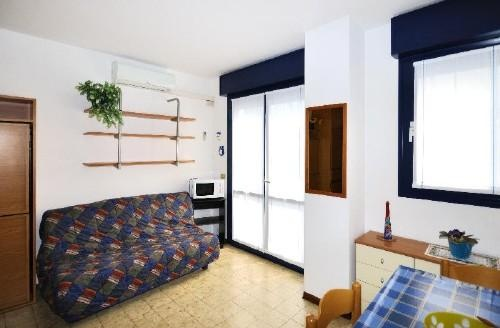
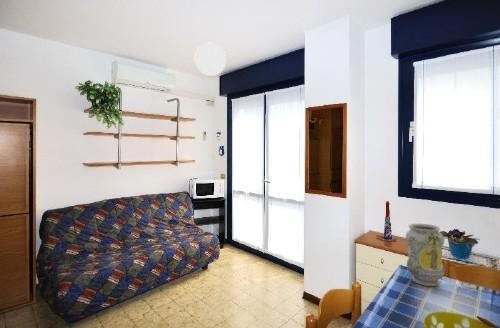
+ ceiling light [194,42,227,77]
+ vase [405,223,446,287]
